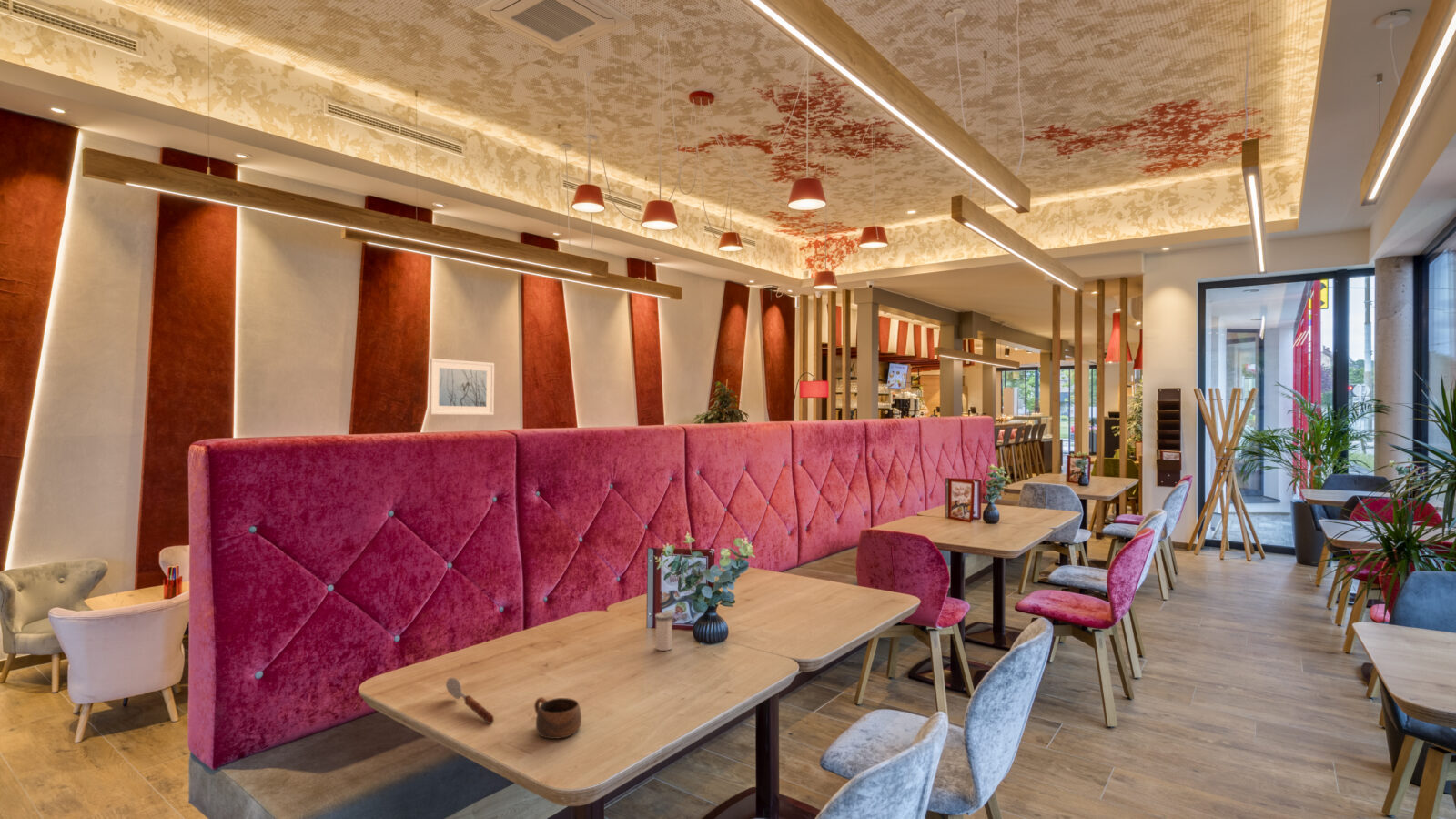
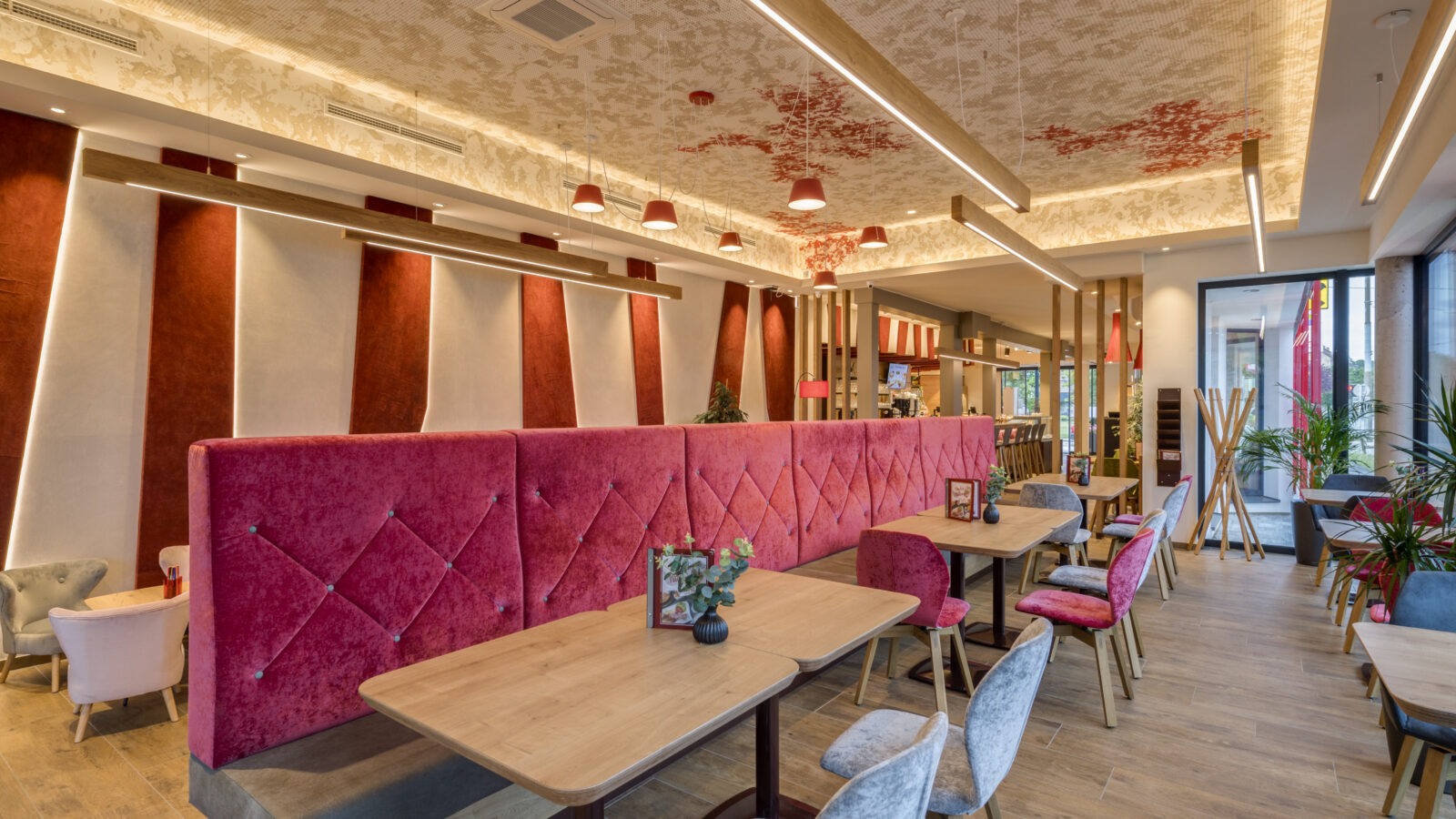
- cup [533,696,582,740]
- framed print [429,358,495,416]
- soupspoon [445,677,495,724]
- salt shaker [654,612,674,652]
